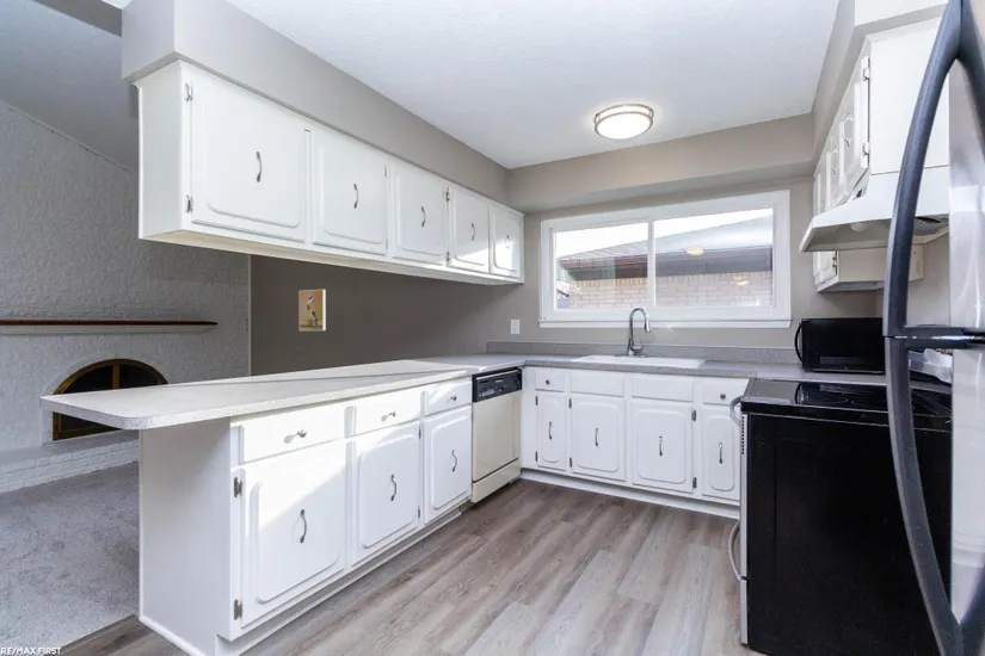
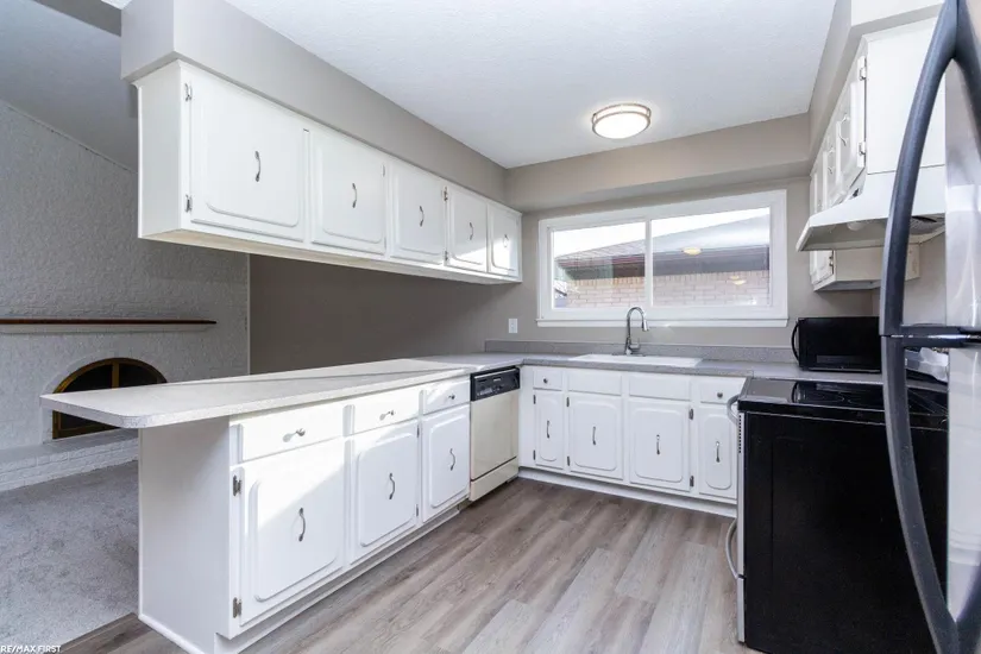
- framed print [298,289,327,332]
